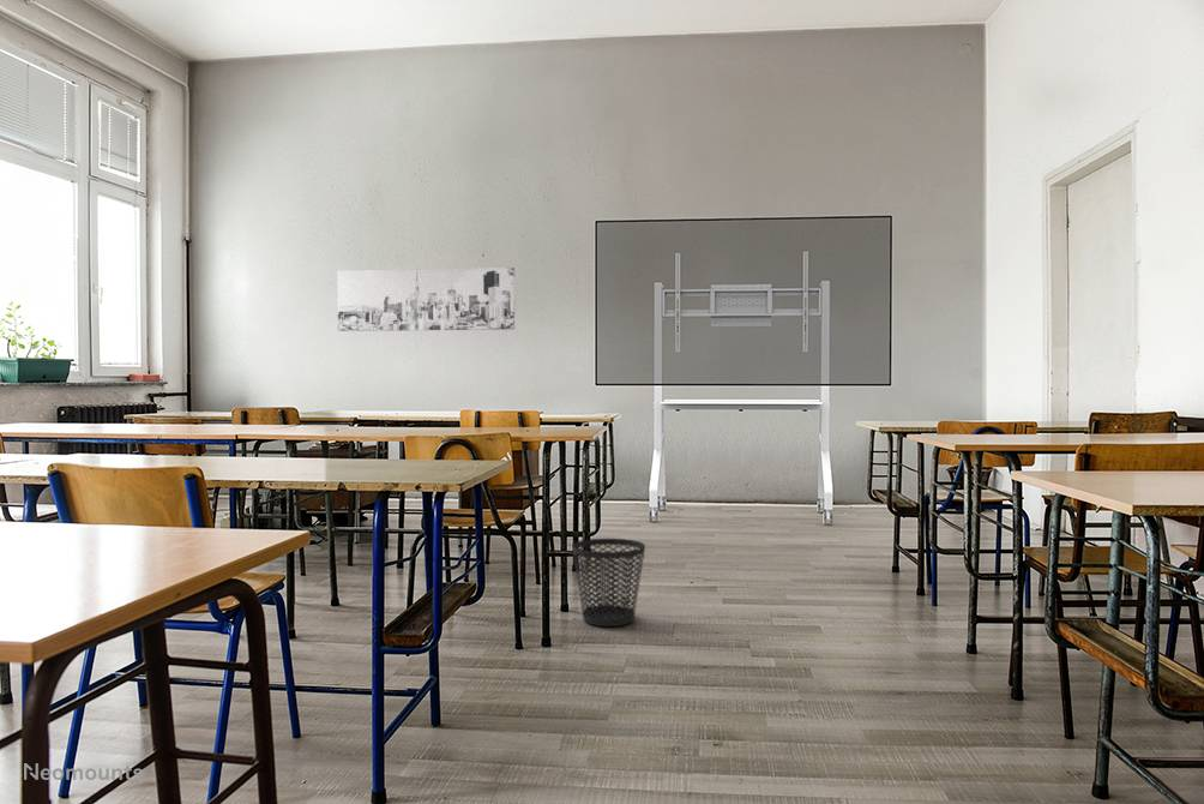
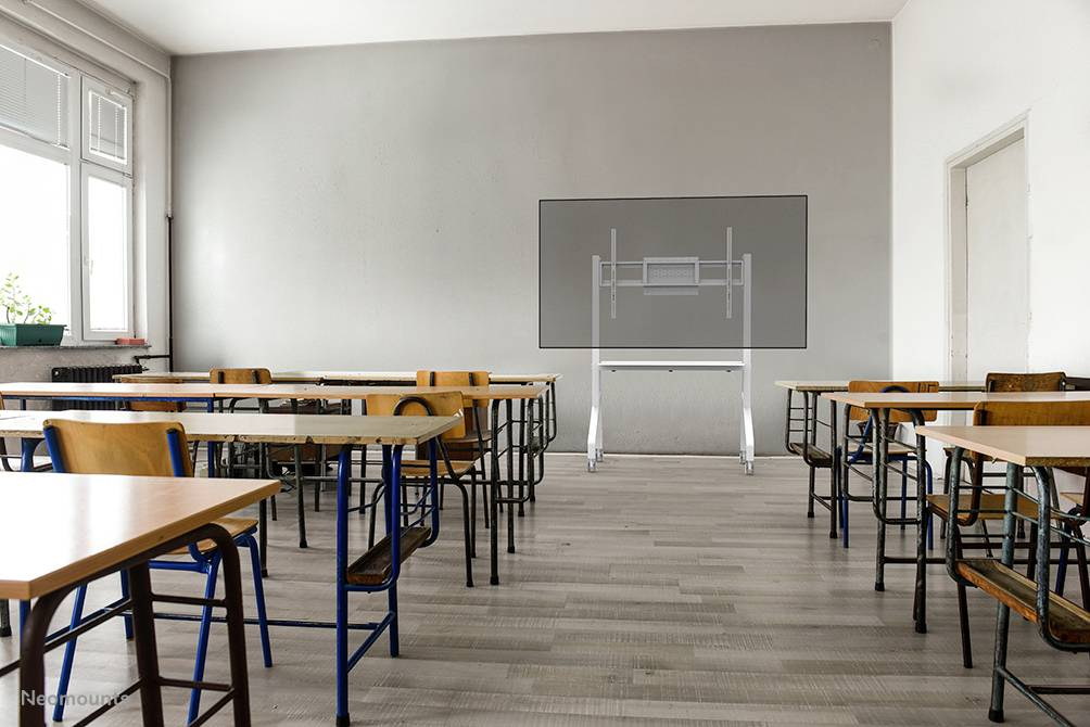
- wastebasket [571,538,646,628]
- wall art [337,266,516,332]
